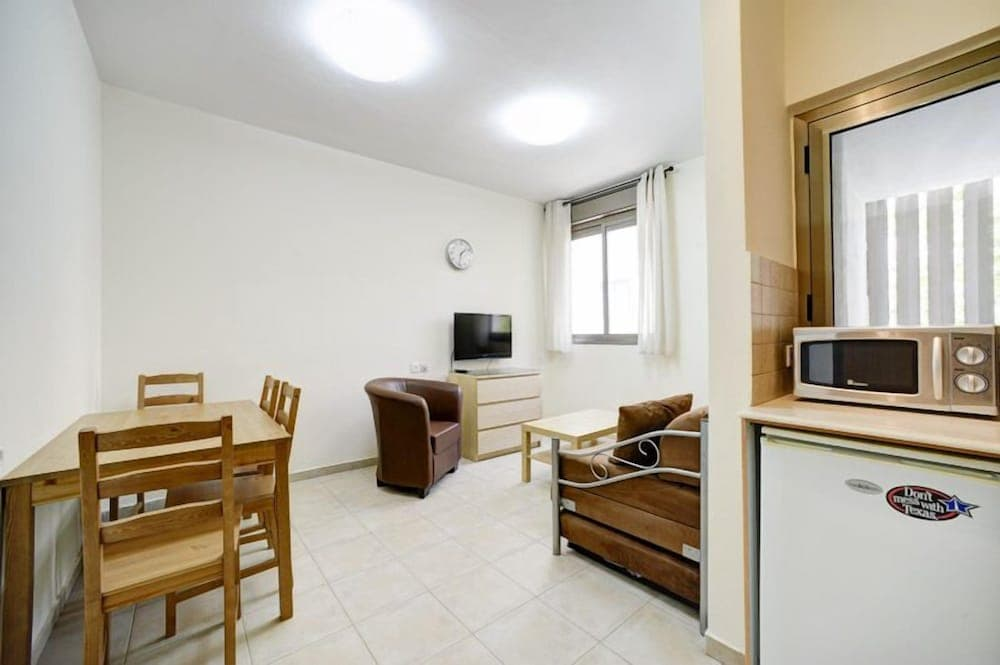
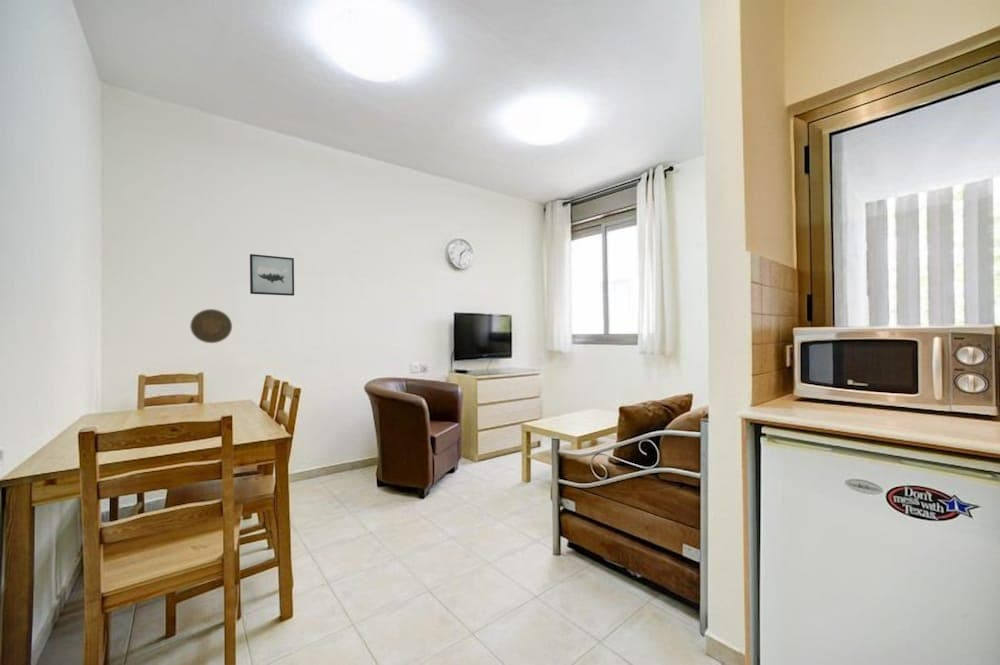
+ wall art [249,253,295,297]
+ decorative plate [189,308,233,344]
